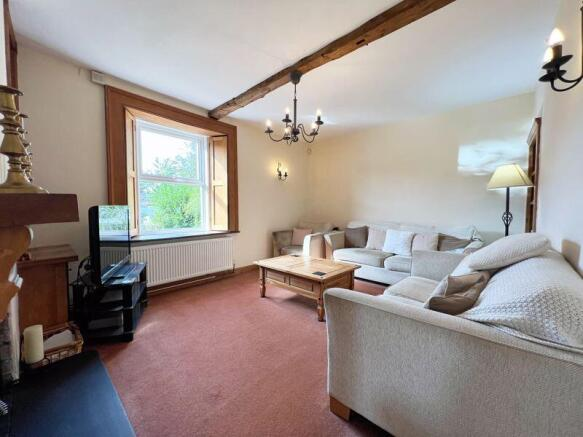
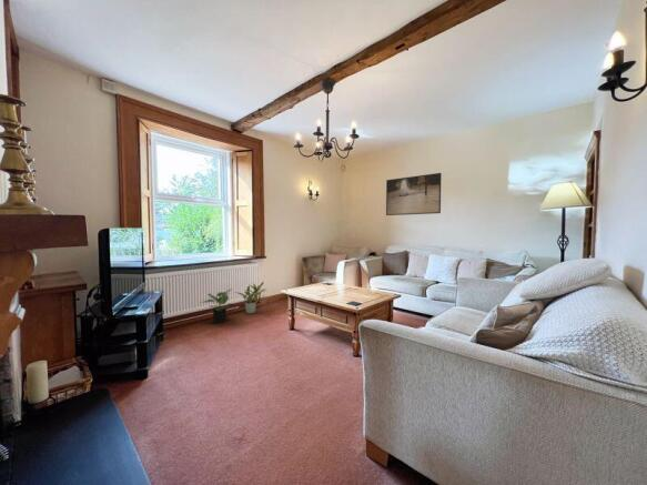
+ potted plant [201,289,233,324]
+ potted plant [233,281,269,315]
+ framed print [385,172,443,216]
